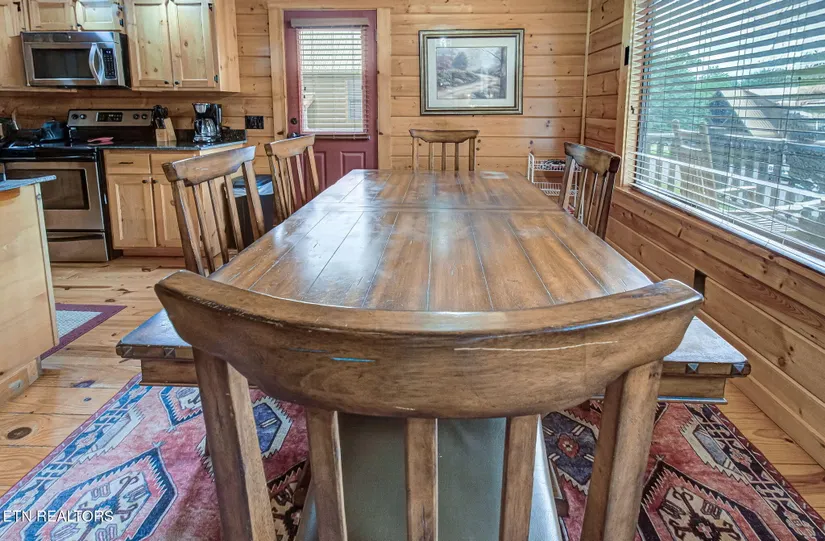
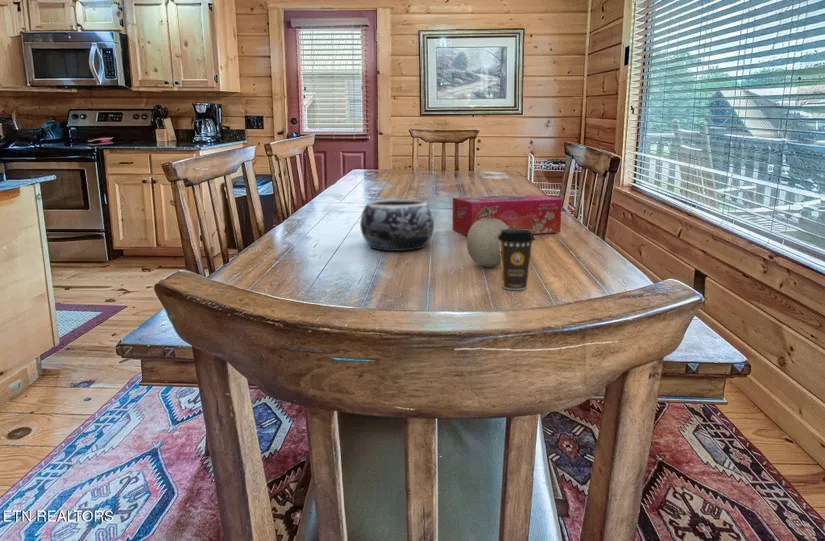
+ fruit [466,207,508,268]
+ coffee cup [497,229,536,291]
+ decorative bowl [359,198,435,252]
+ tissue box [452,194,563,237]
